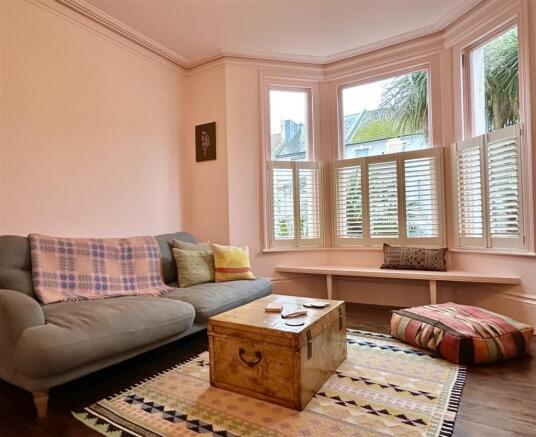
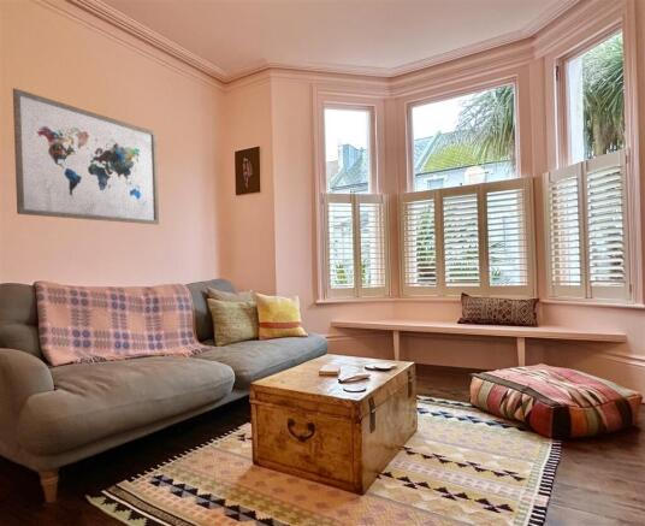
+ wall art [12,87,160,226]
